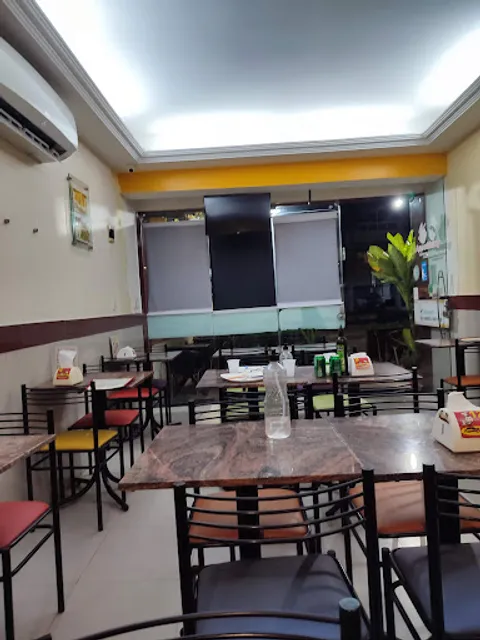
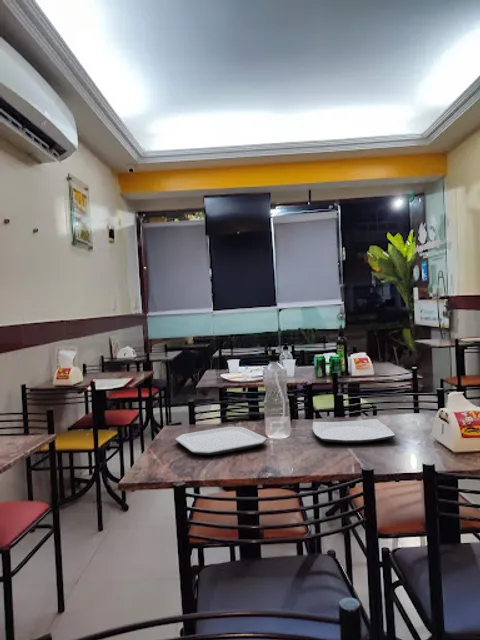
+ plate [312,418,396,444]
+ plate [174,426,268,456]
